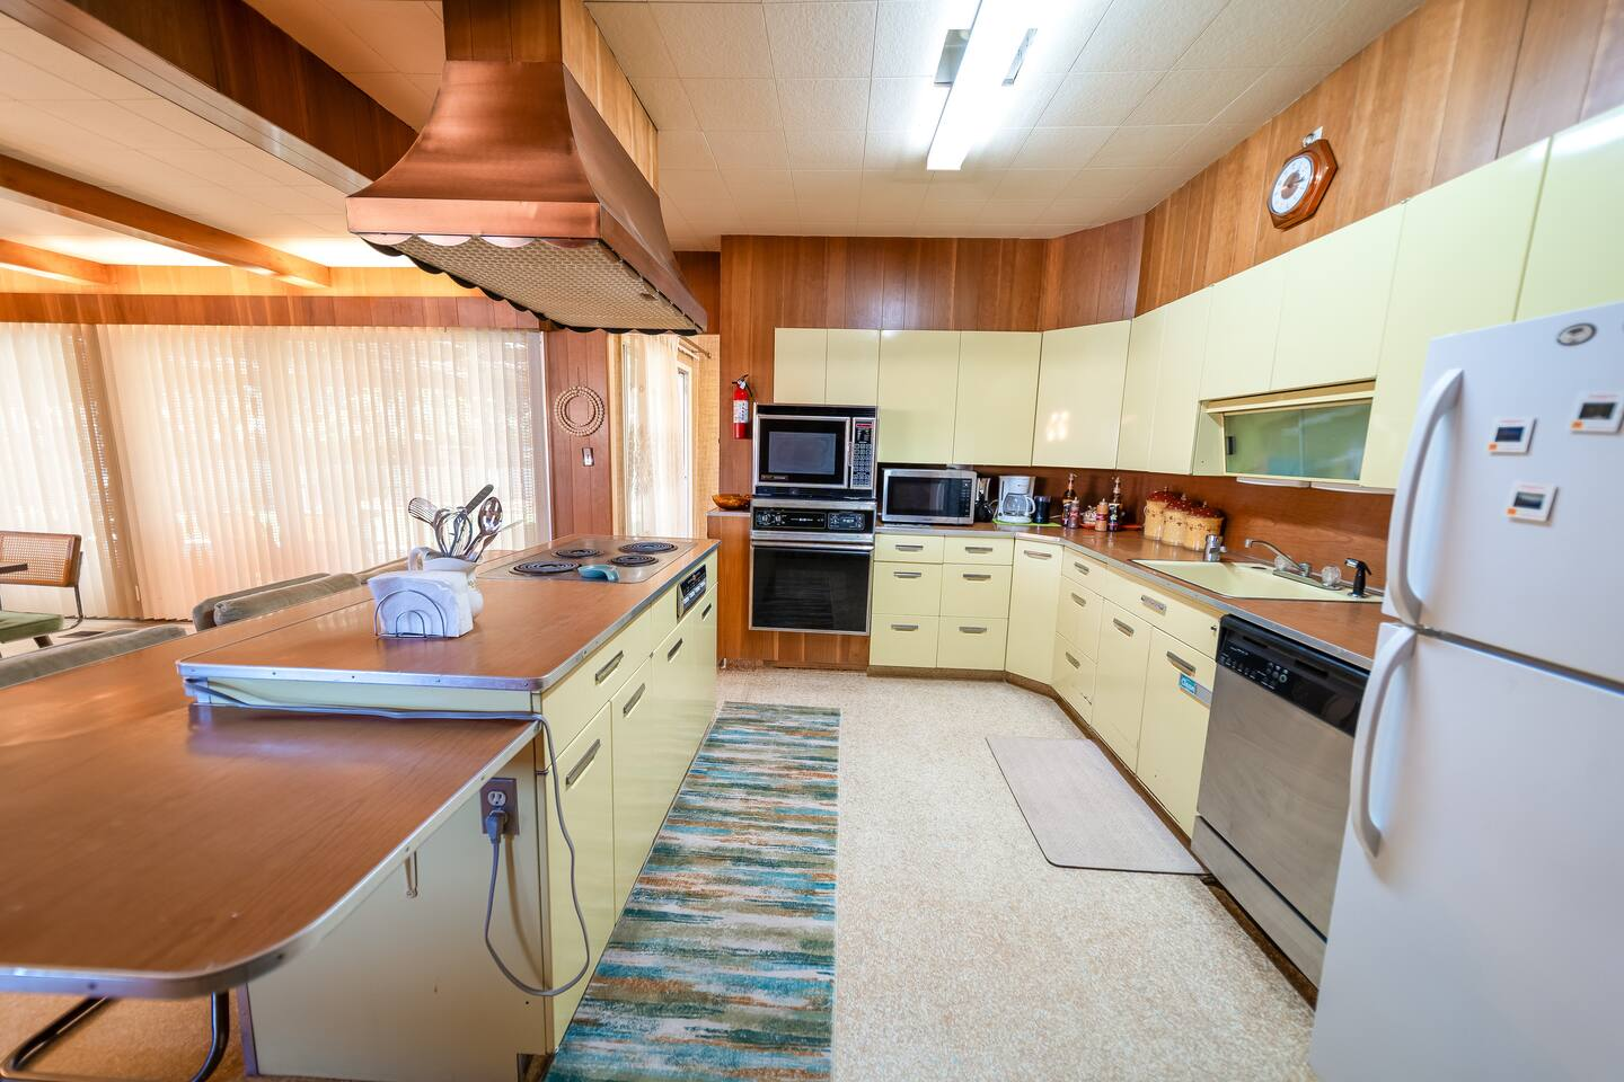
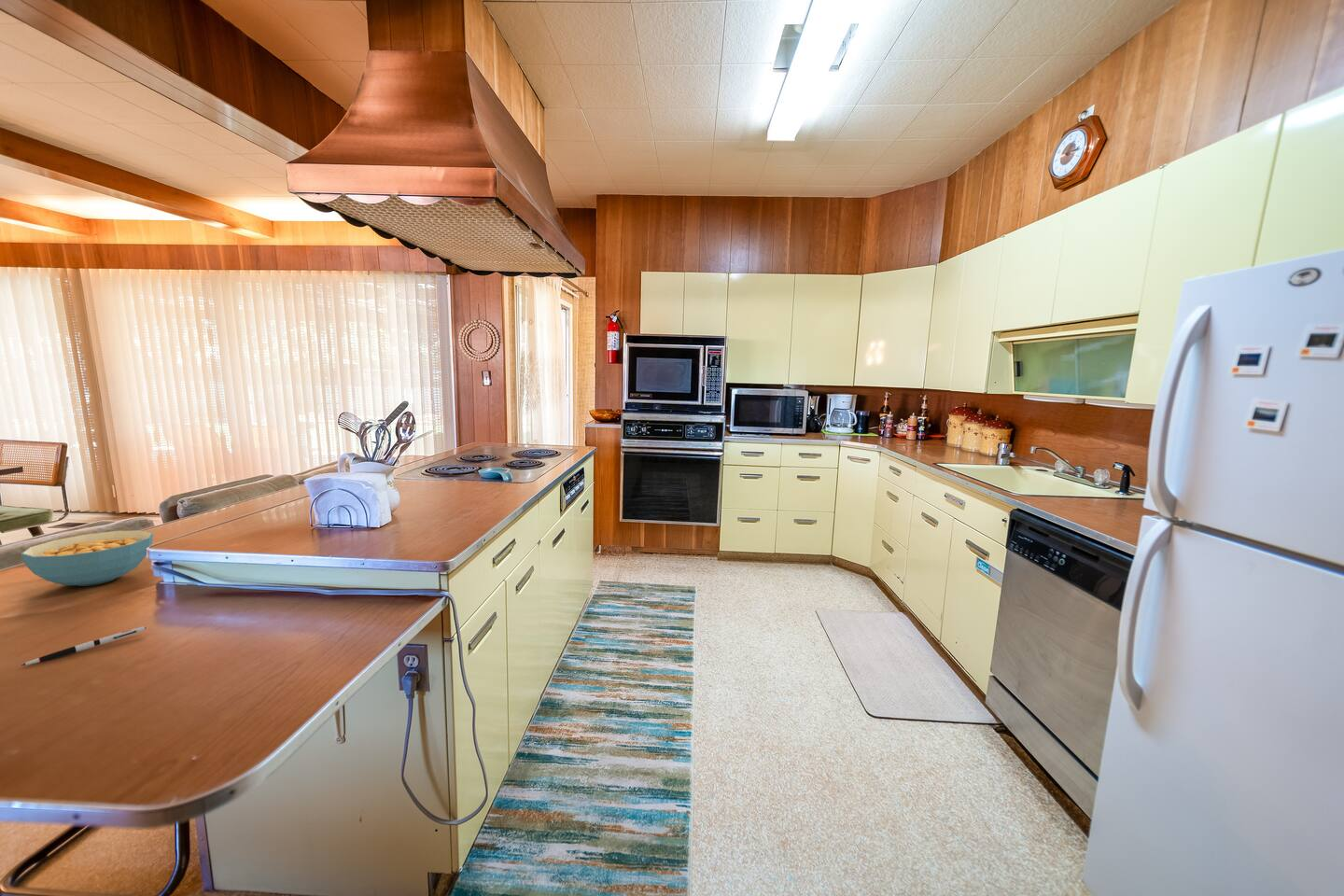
+ pen [21,625,147,666]
+ cereal bowl [20,529,154,587]
